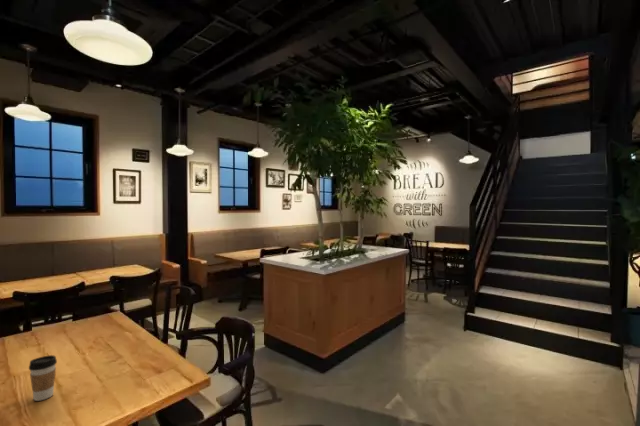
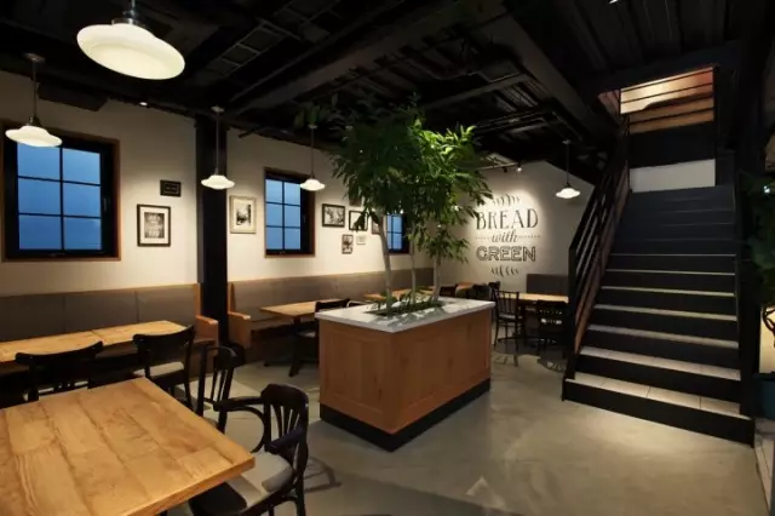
- coffee cup [28,354,58,402]
